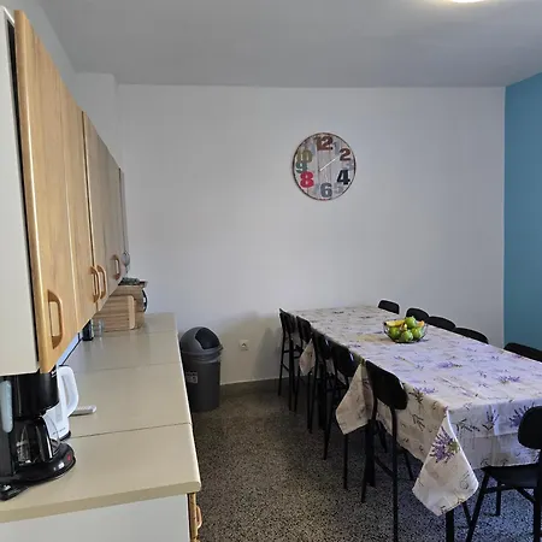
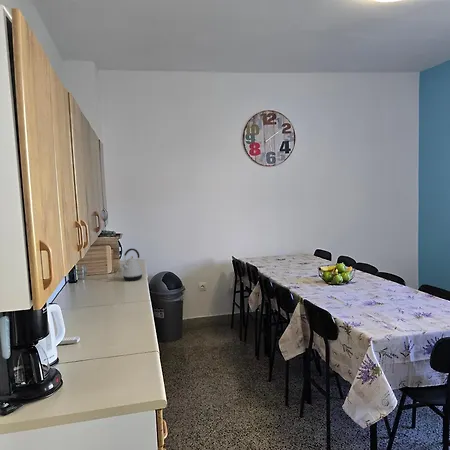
+ kettle [121,248,144,282]
